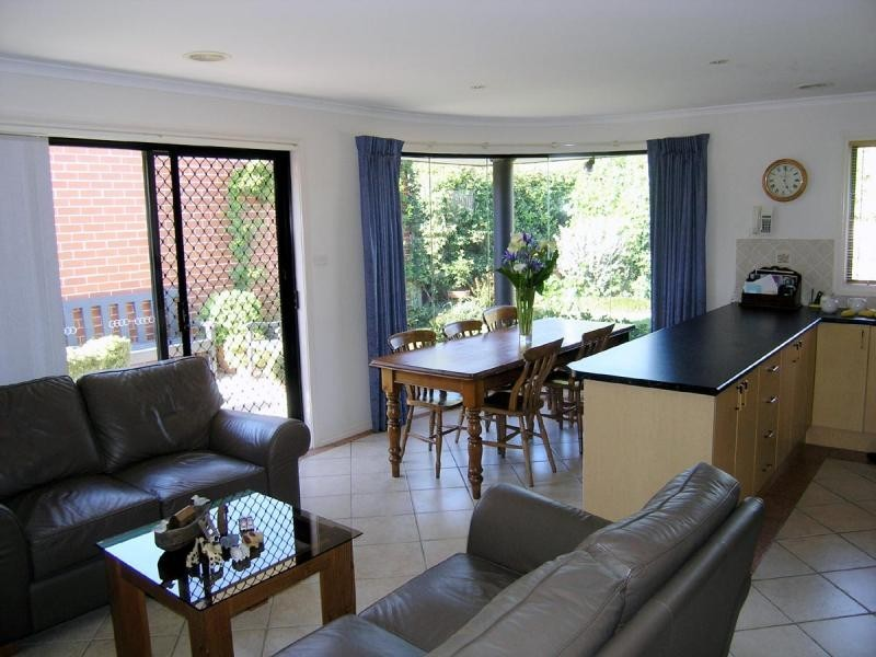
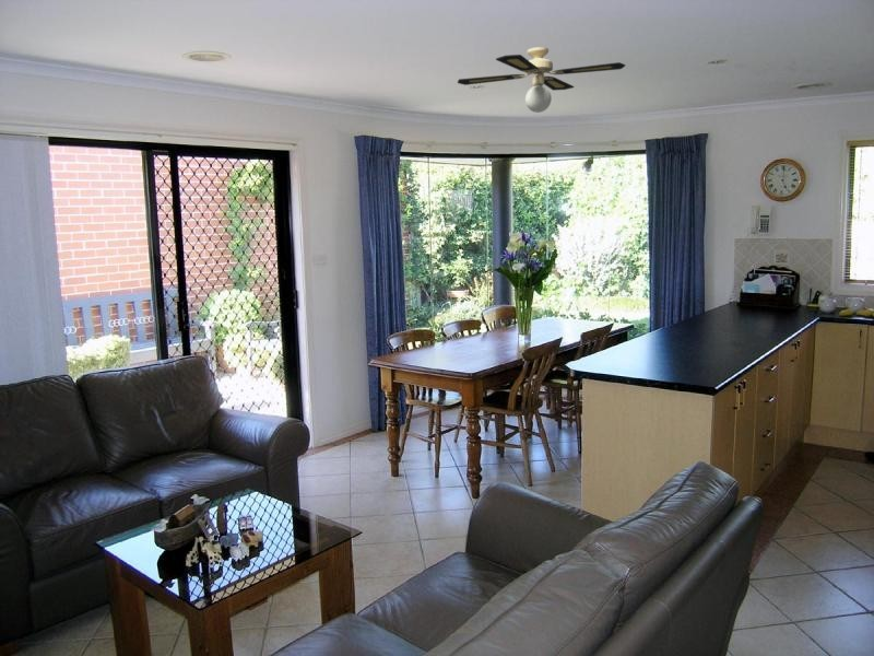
+ ceiling fan [457,46,627,114]
